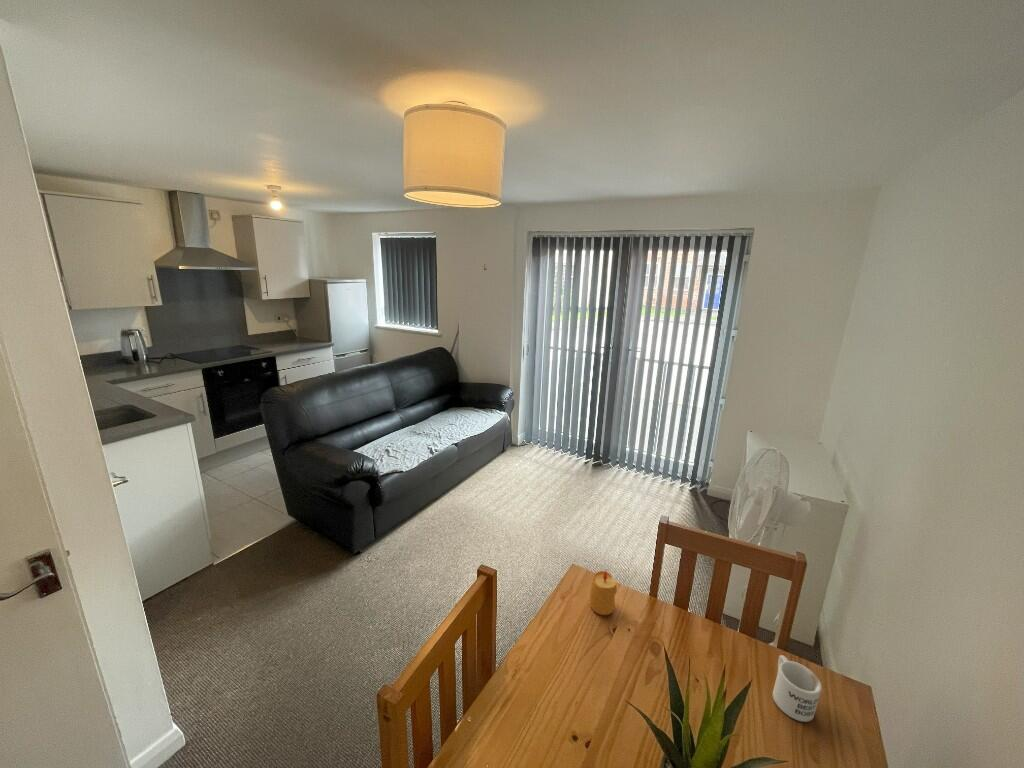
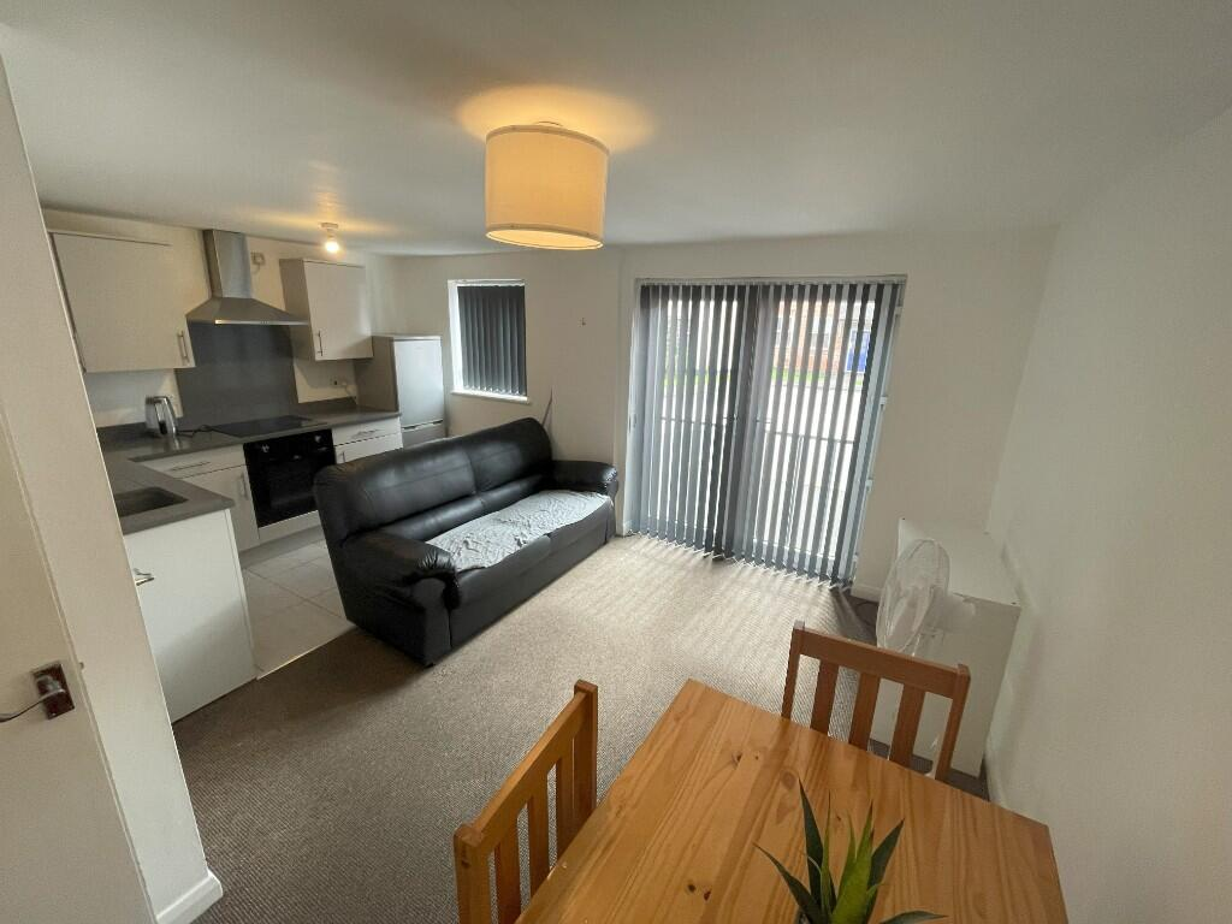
- candle [589,569,618,616]
- mug [772,654,823,723]
